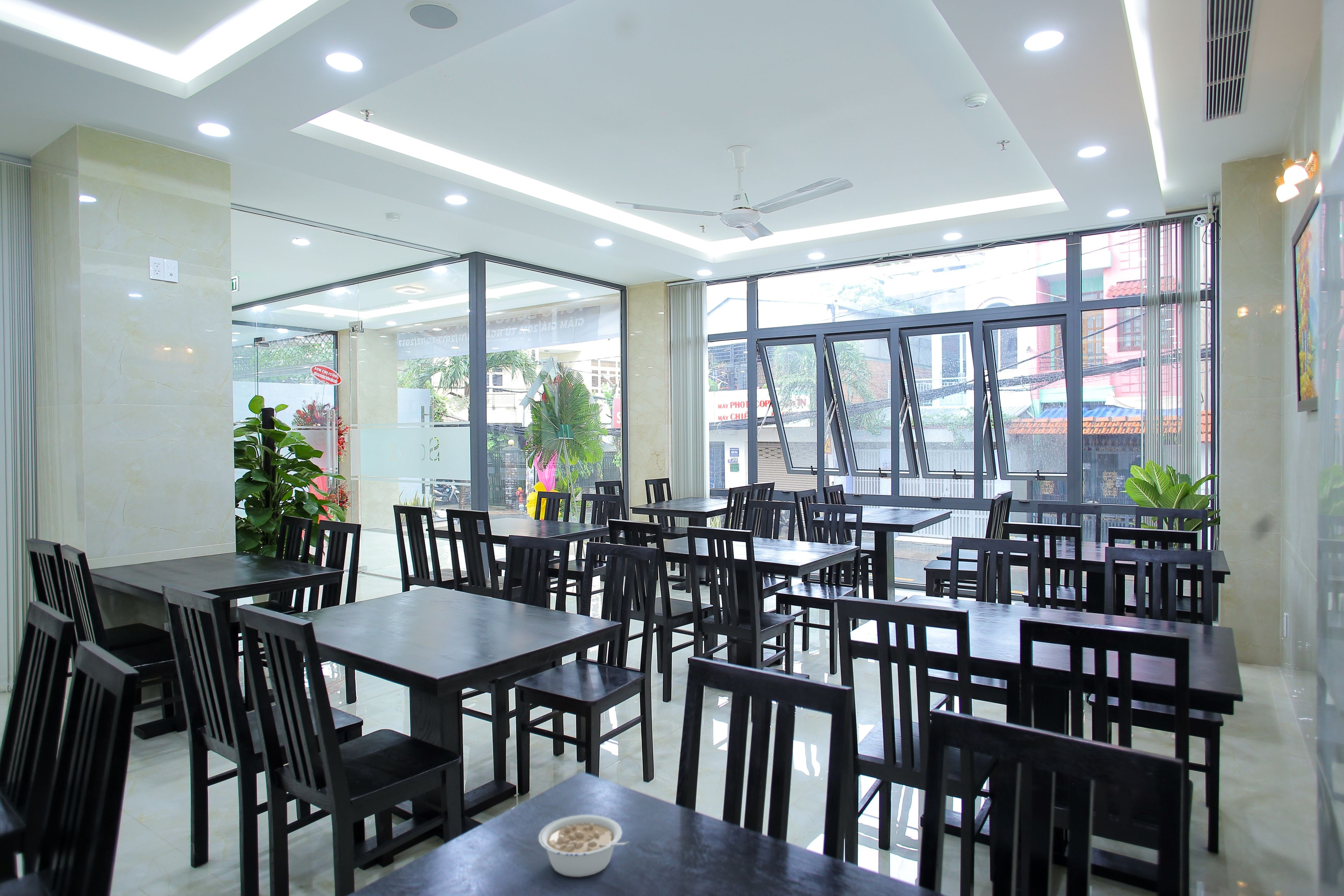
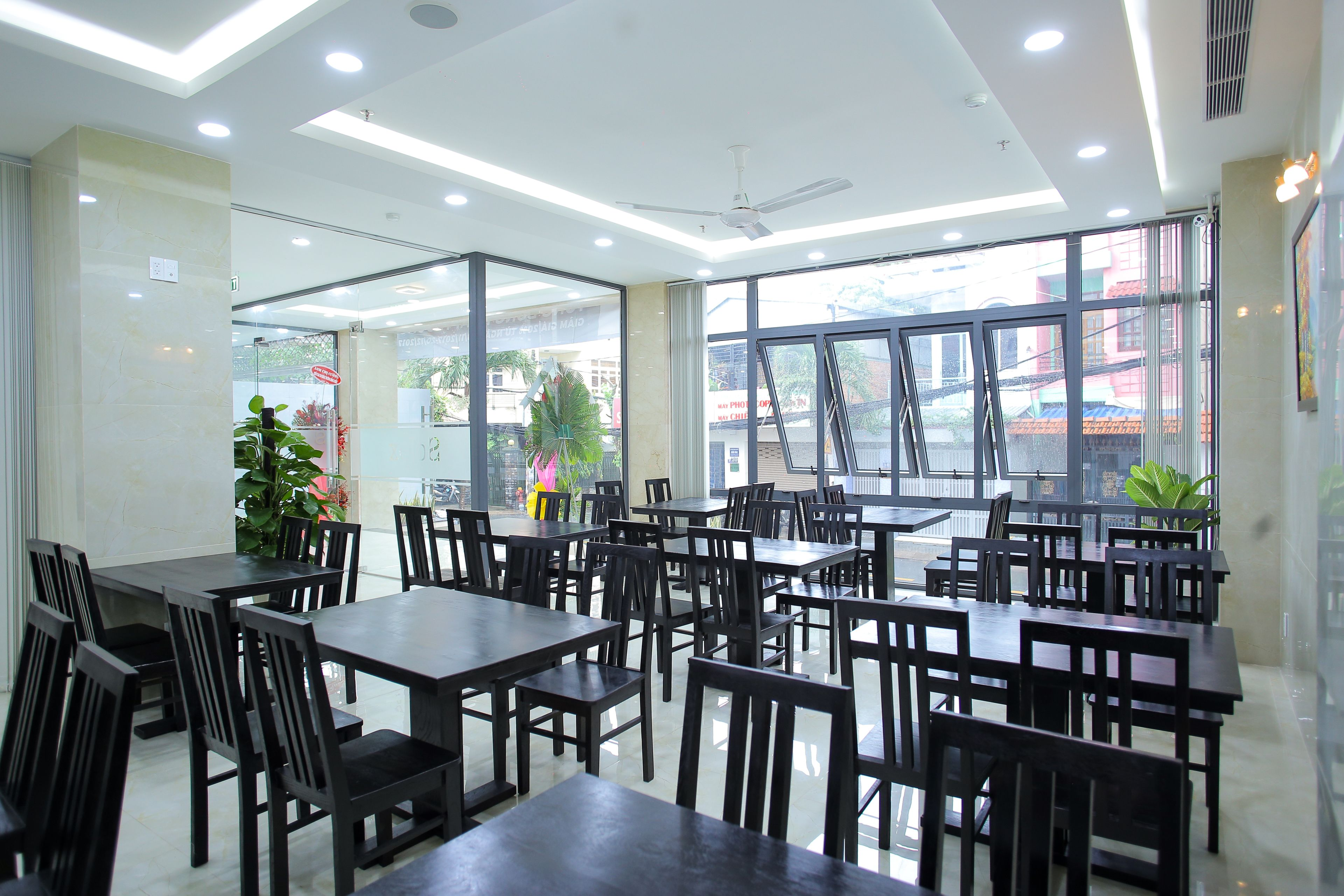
- legume [538,814,630,877]
